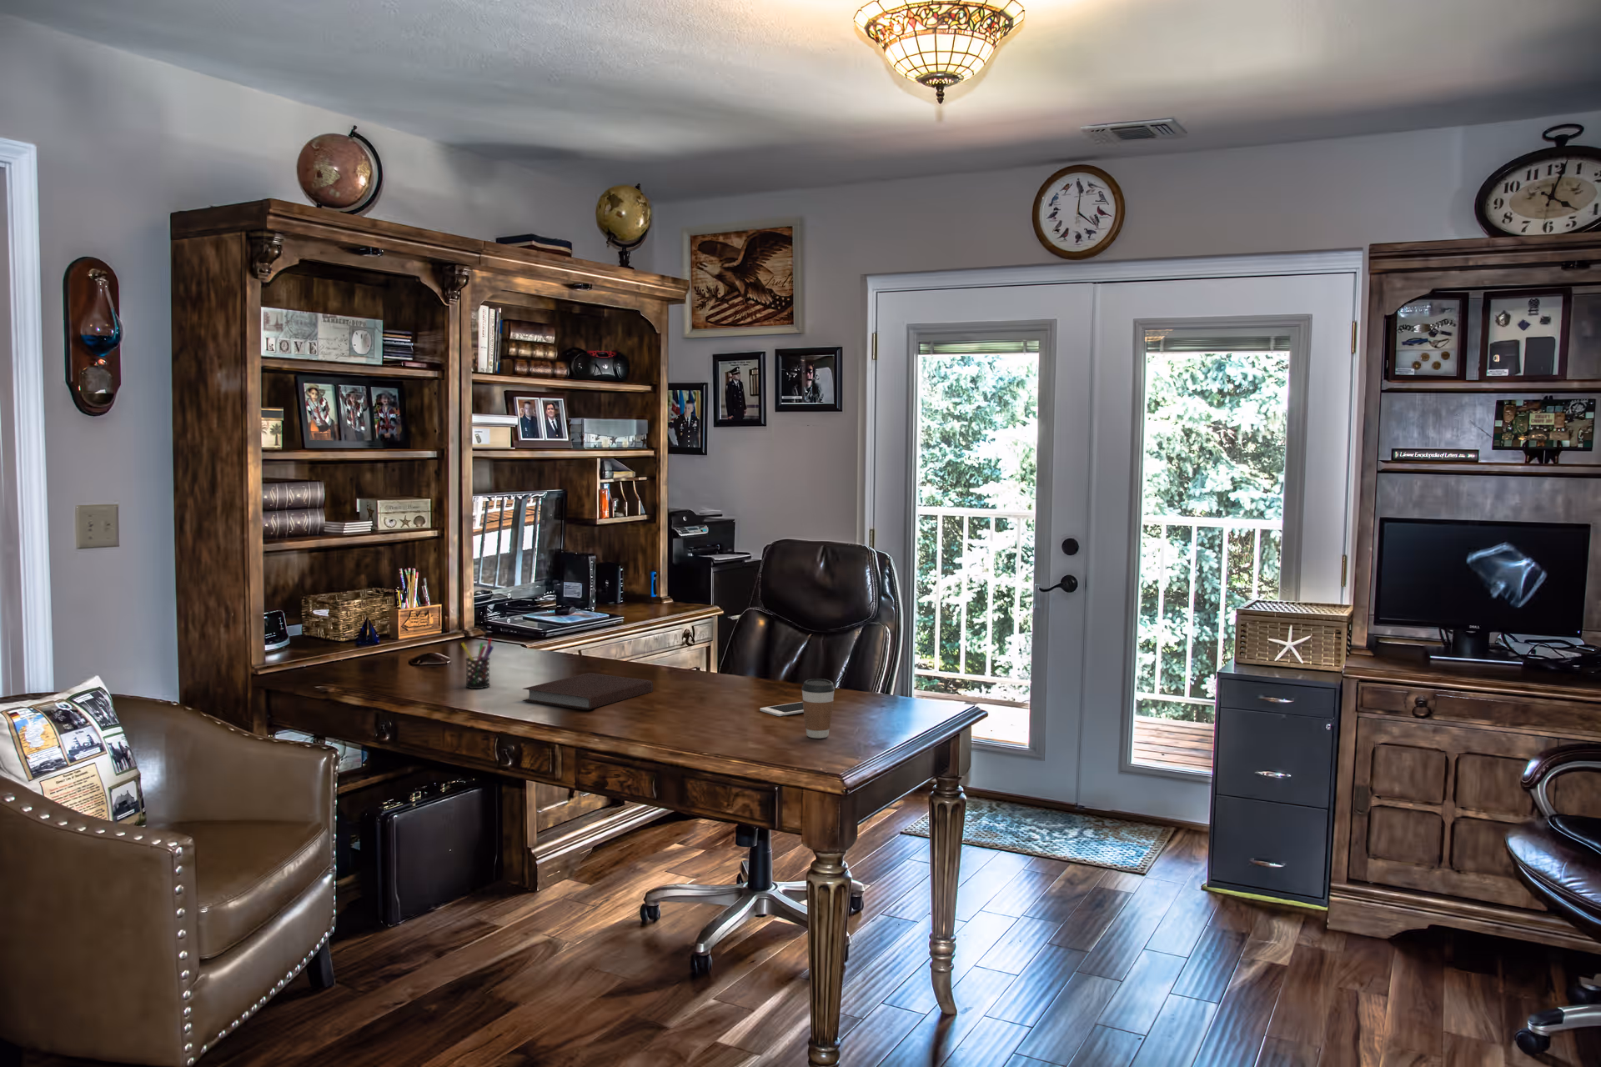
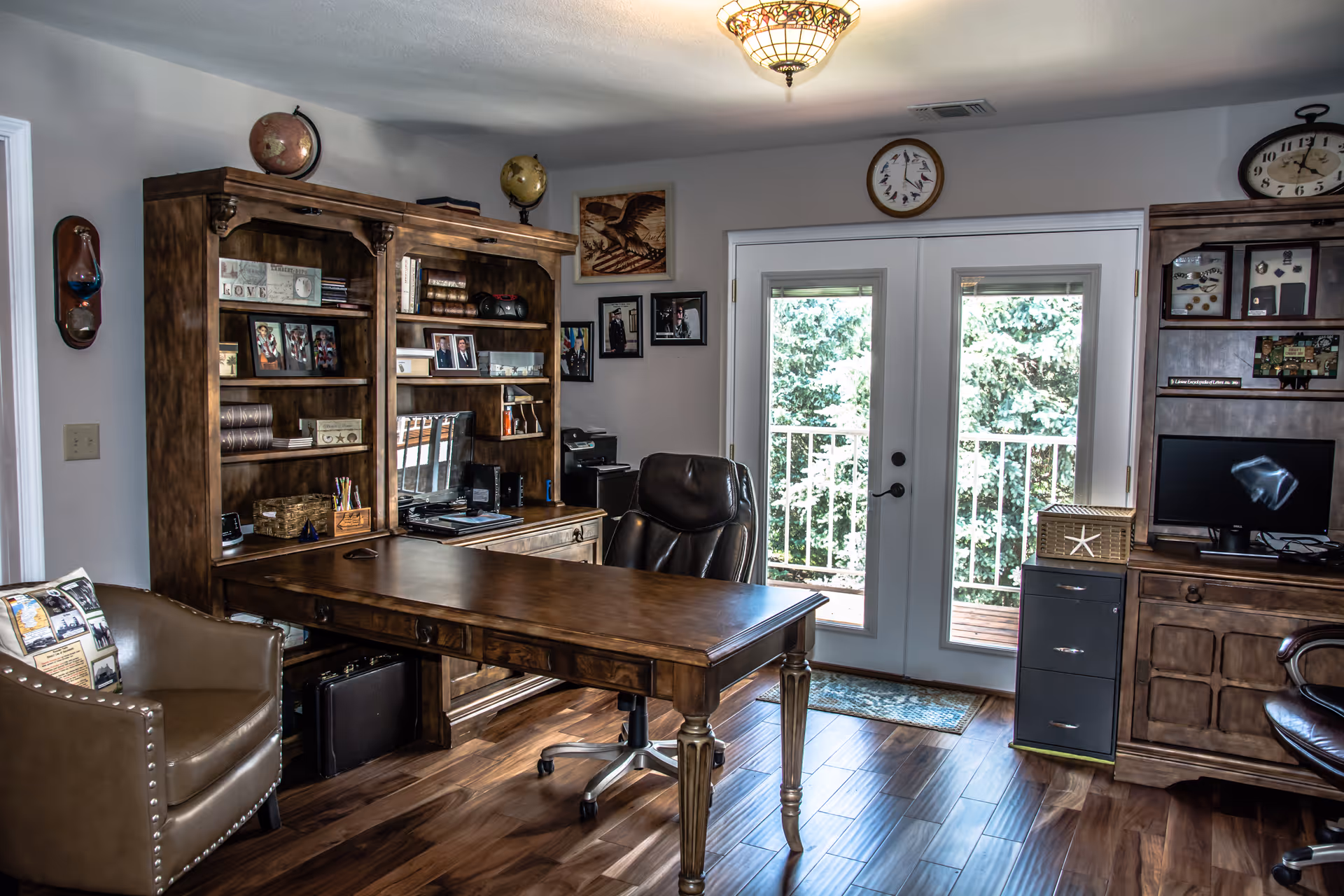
- cell phone [759,701,804,717]
- pen holder [460,637,494,690]
- notebook [522,672,654,710]
- coffee cup [800,678,835,740]
